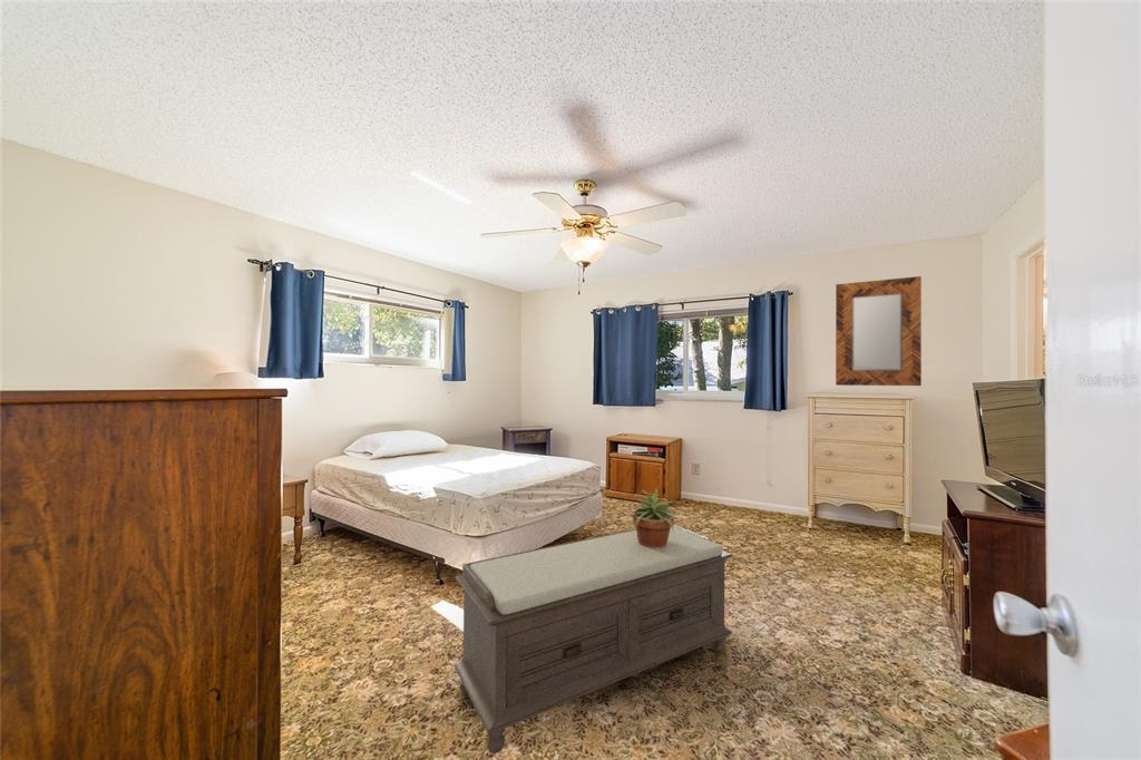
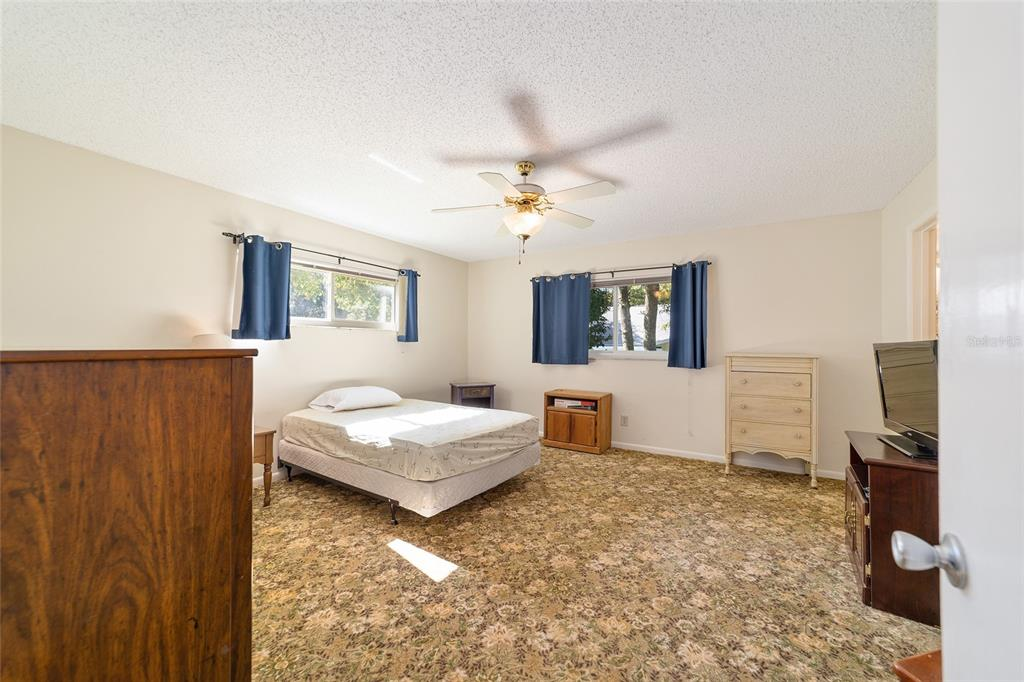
- potted plant [628,488,680,548]
- home mirror [835,275,923,387]
- bench [454,524,733,754]
